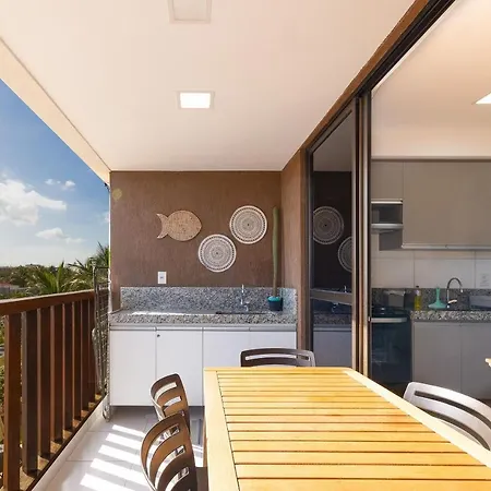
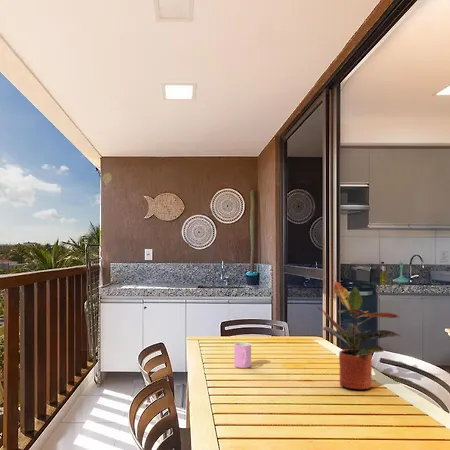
+ cup [233,341,252,369]
+ potted plant [316,280,402,391]
